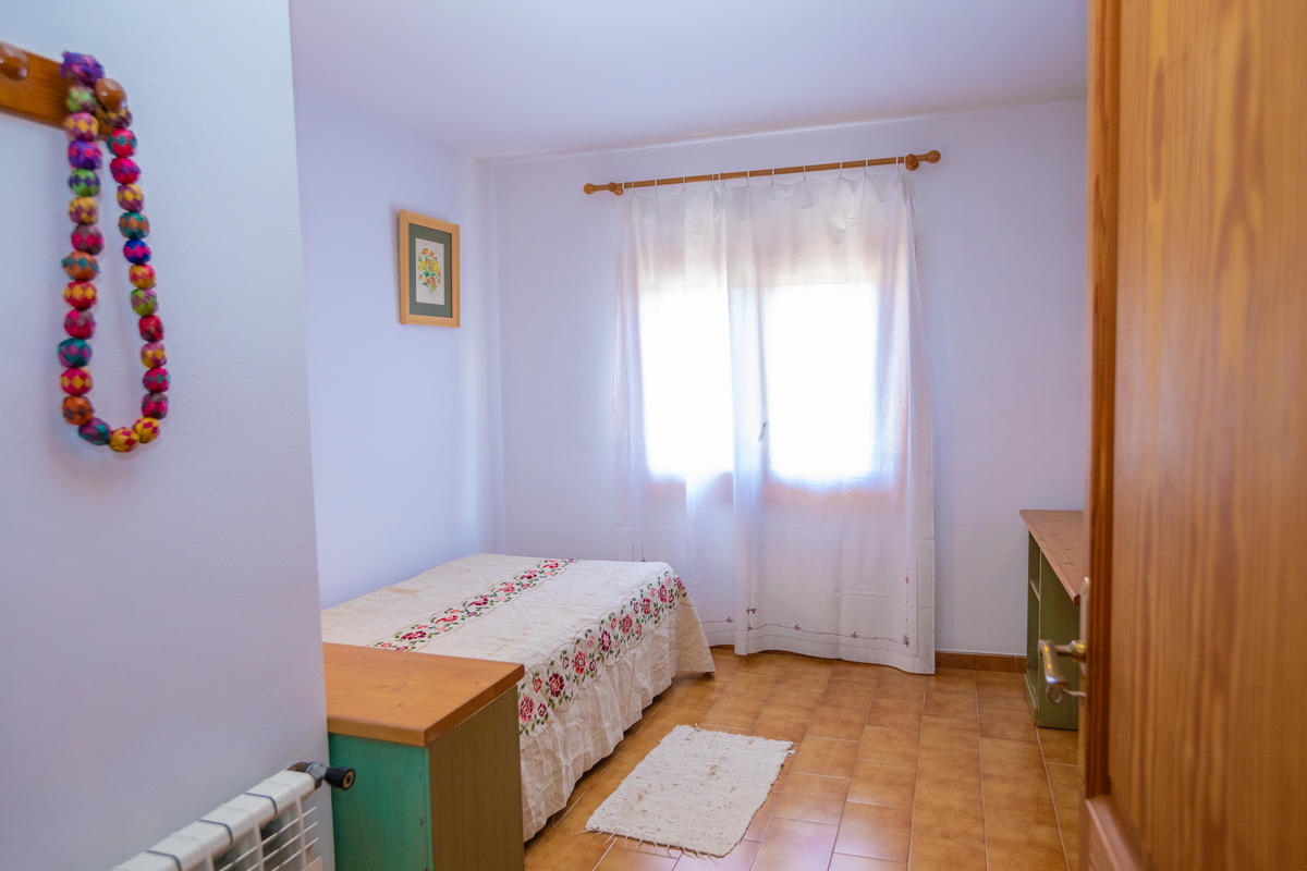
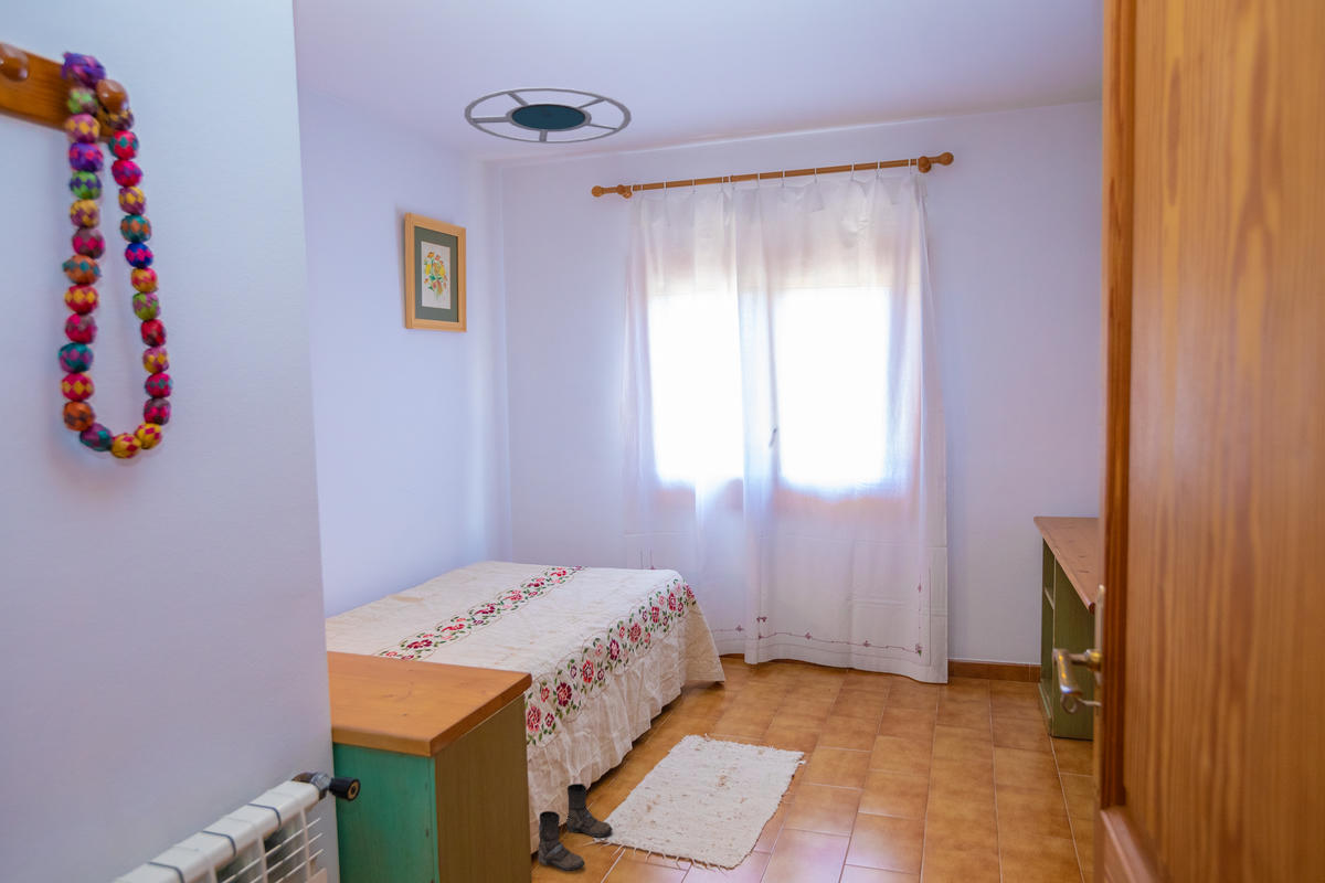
+ boots [537,783,613,872]
+ ceiling lamp [464,85,633,145]
